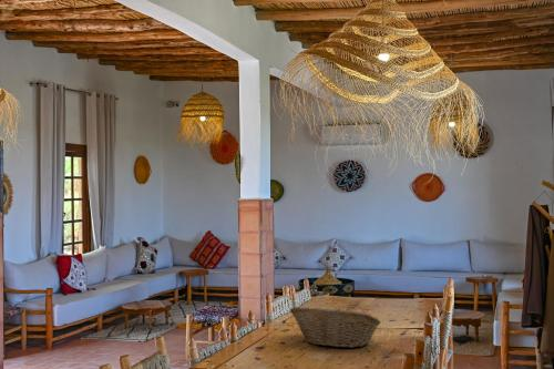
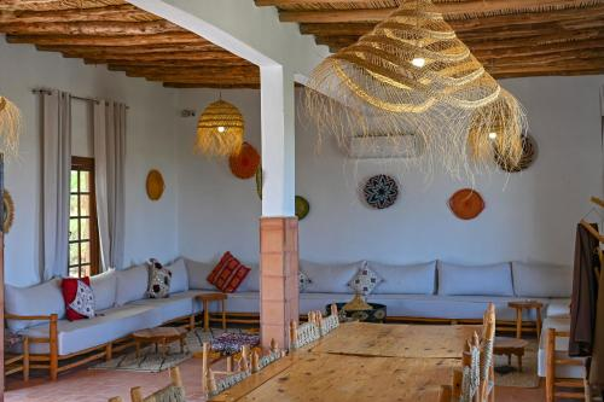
- fruit basket [289,306,382,349]
